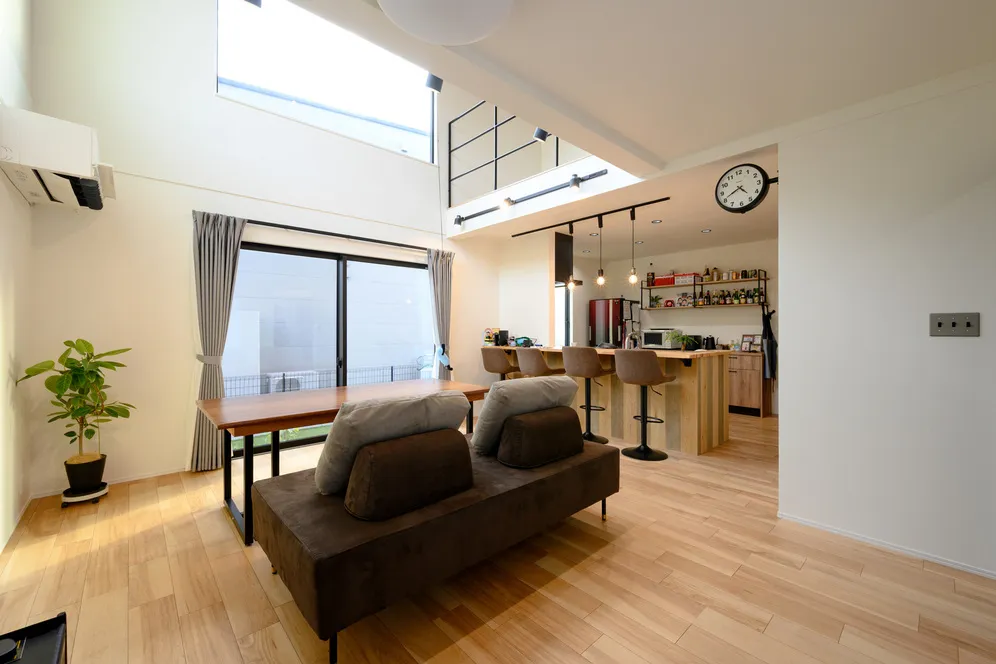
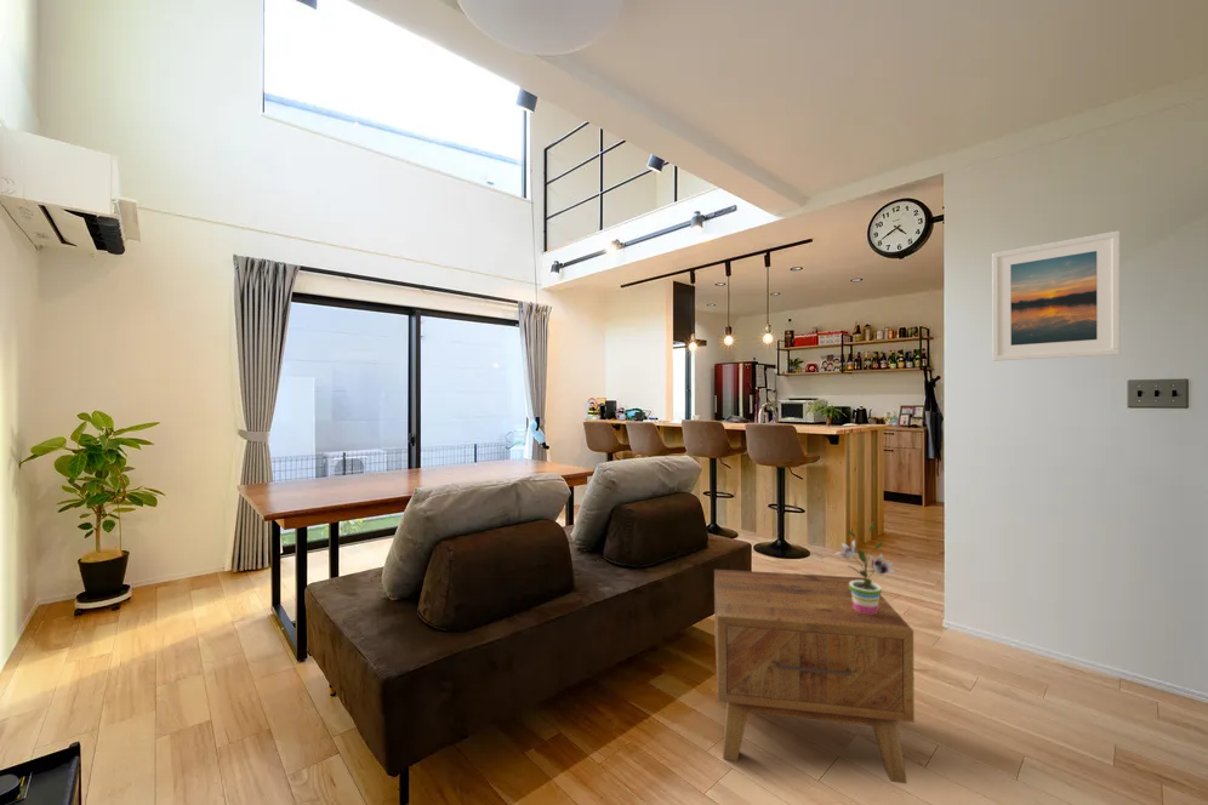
+ potted plant [834,520,896,615]
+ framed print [991,229,1122,362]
+ side table [713,569,916,784]
